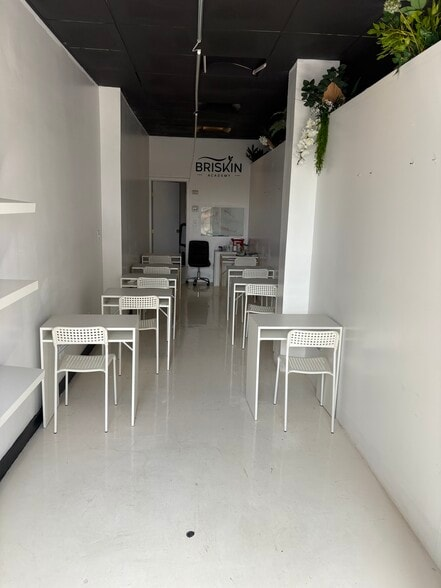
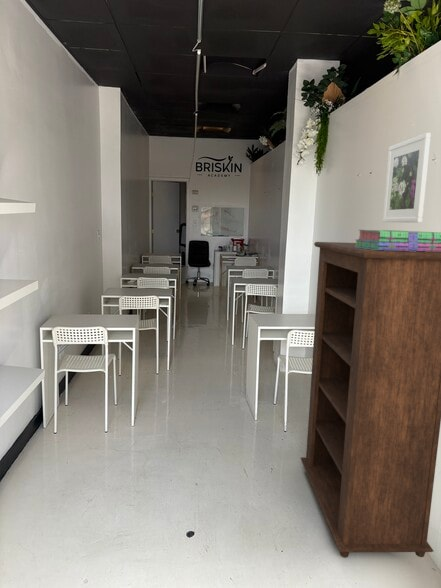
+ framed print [382,132,432,223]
+ stack of books [355,229,441,252]
+ bookshelf [300,241,441,559]
